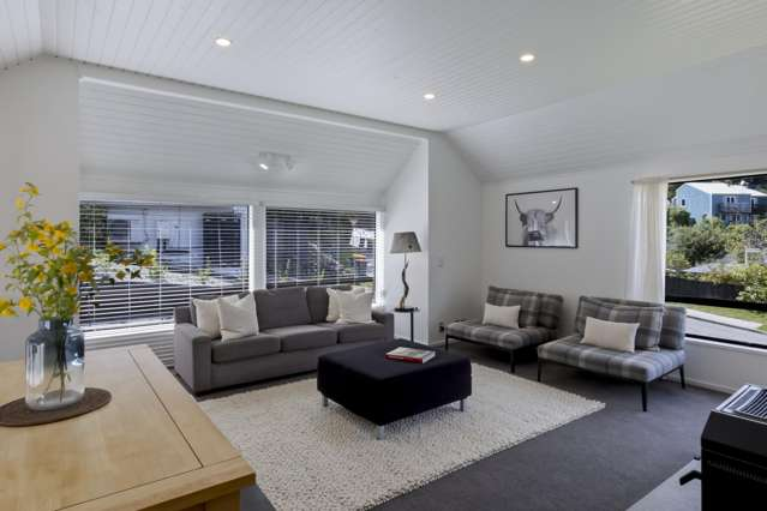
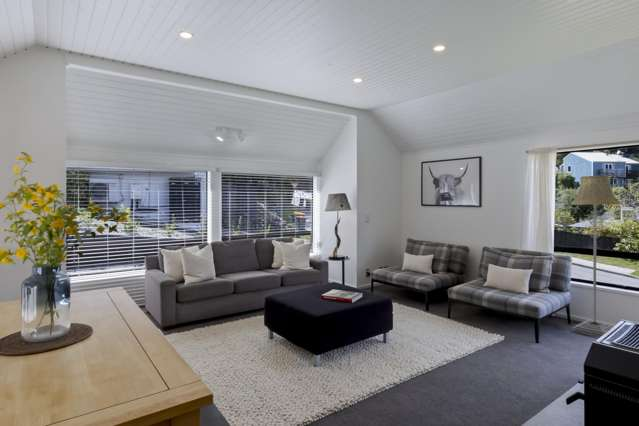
+ floor lamp [570,175,622,338]
